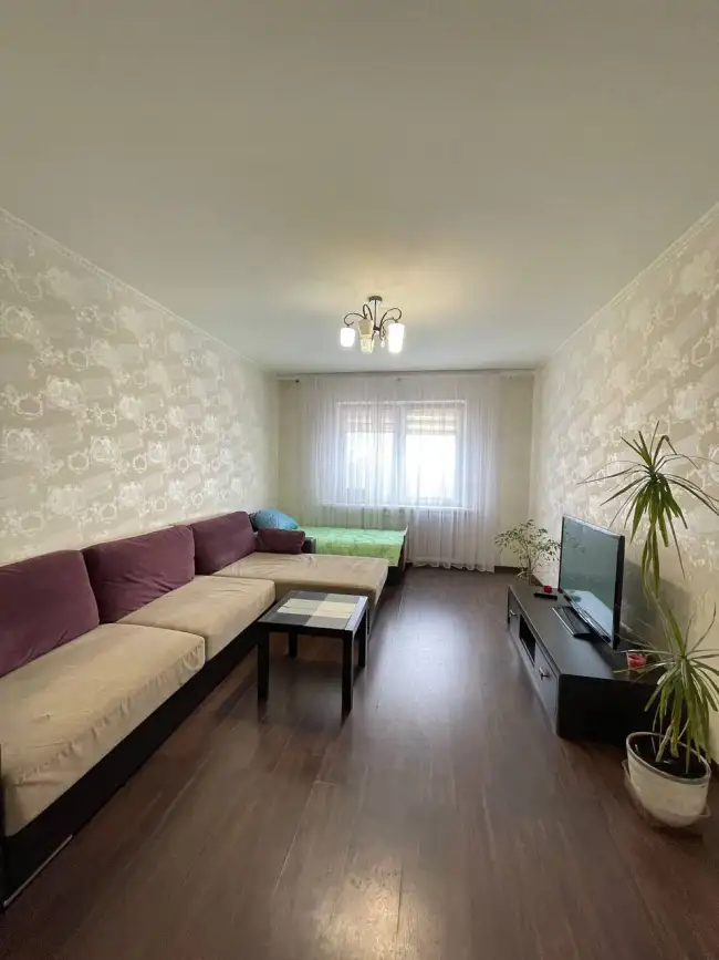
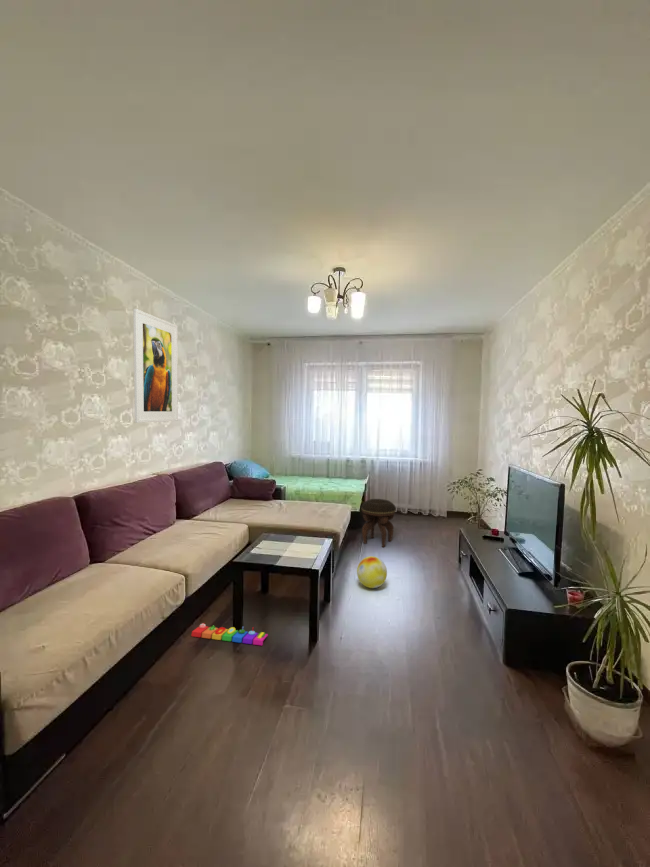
+ ball [356,555,388,589]
+ footstool [360,498,397,548]
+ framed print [132,308,179,424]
+ knob puzzle [191,622,269,646]
